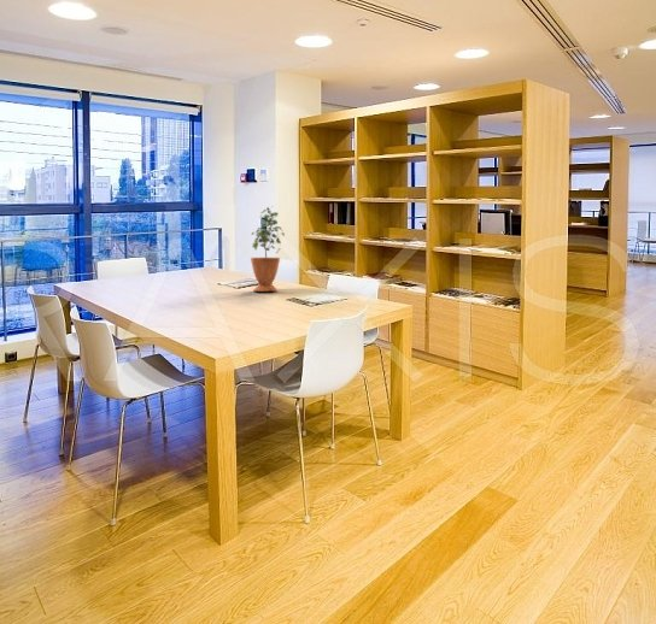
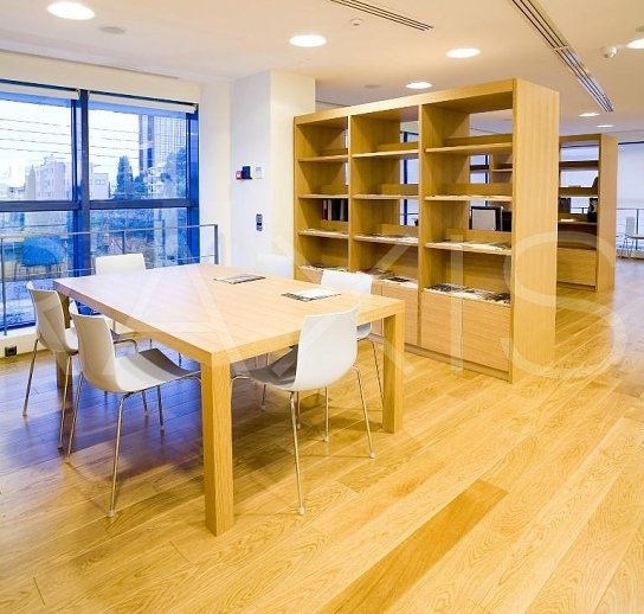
- potted plant [250,205,286,293]
